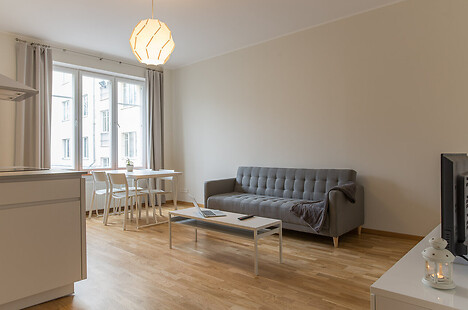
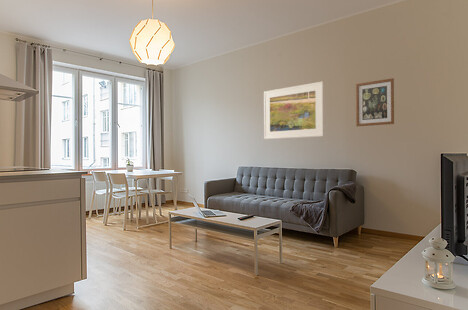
+ wall art [355,77,395,127]
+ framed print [263,81,324,140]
